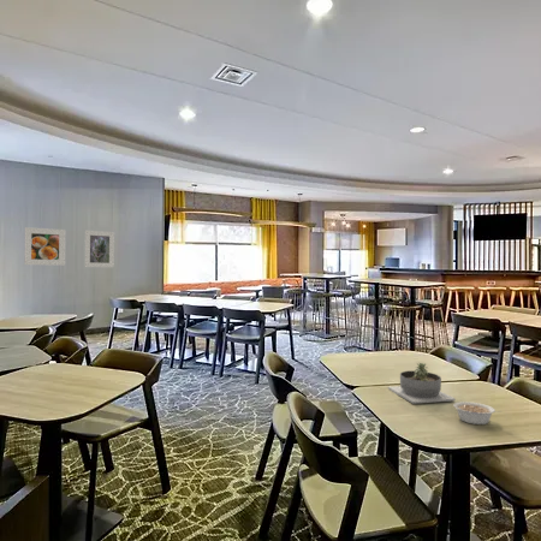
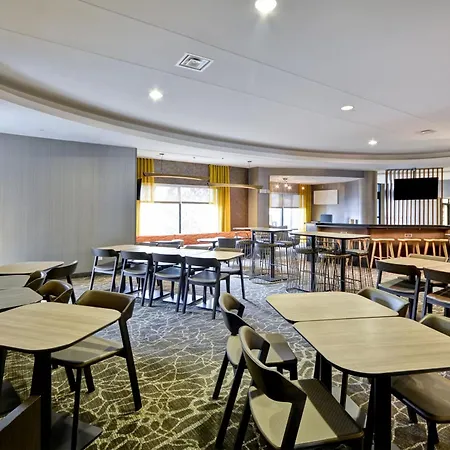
- succulent planter [387,362,457,405]
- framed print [24,226,66,267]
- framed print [84,230,115,268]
- legume [452,400,501,426]
